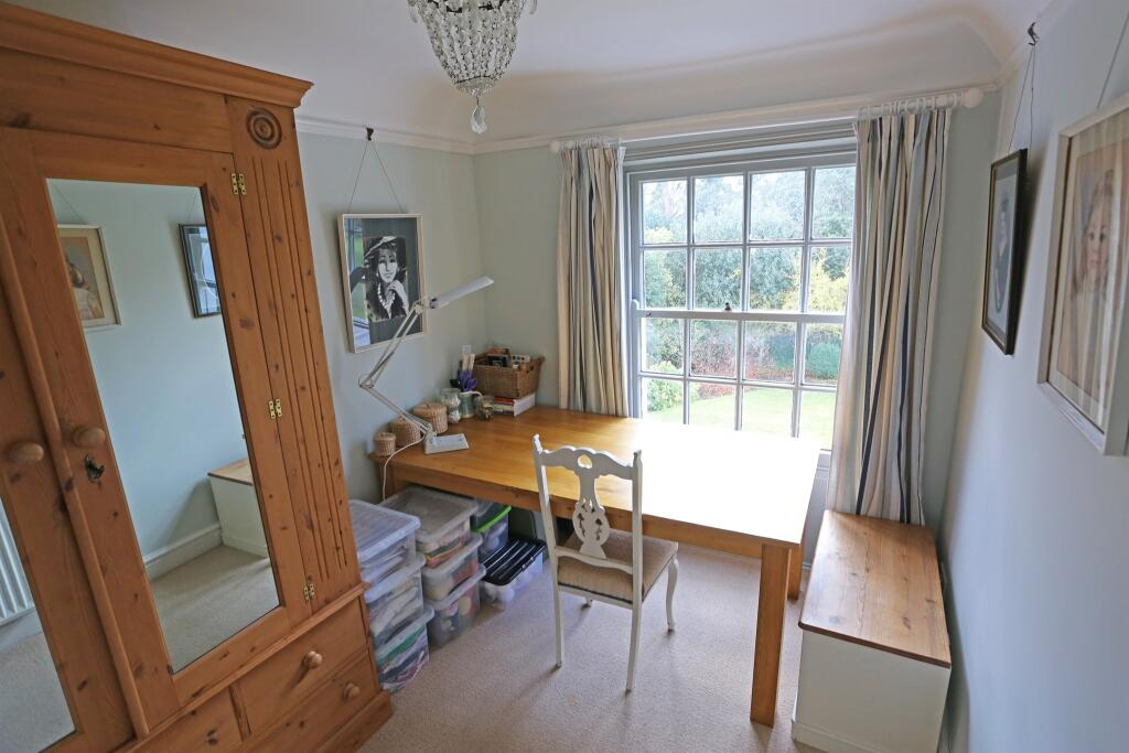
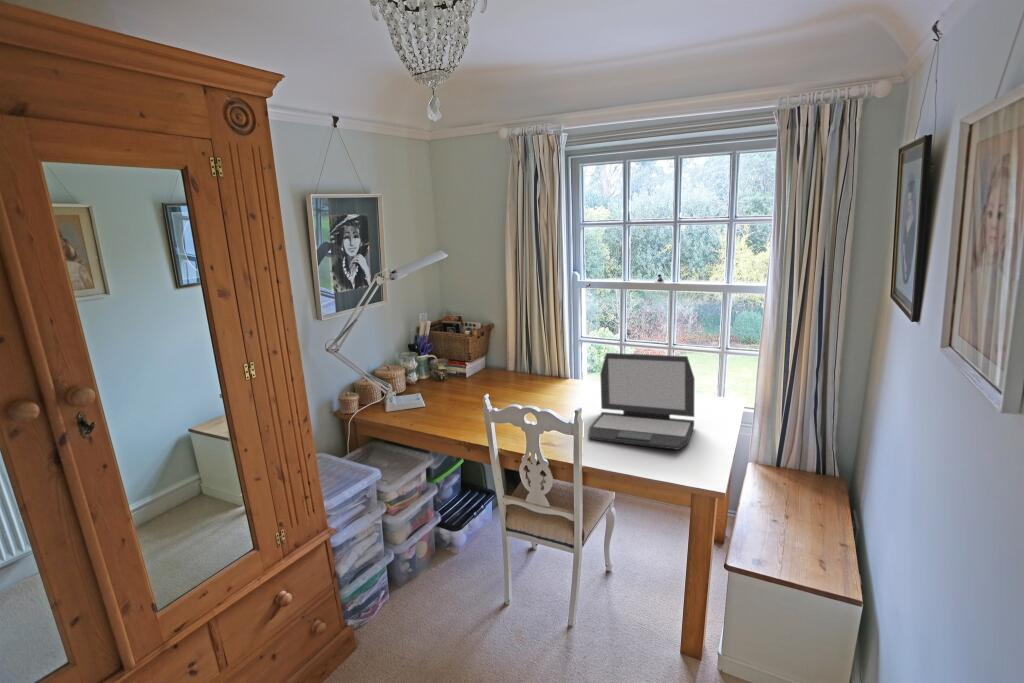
+ laptop [588,352,696,451]
